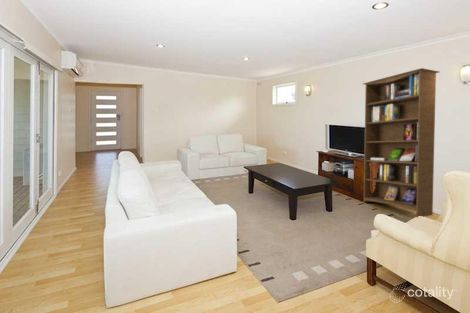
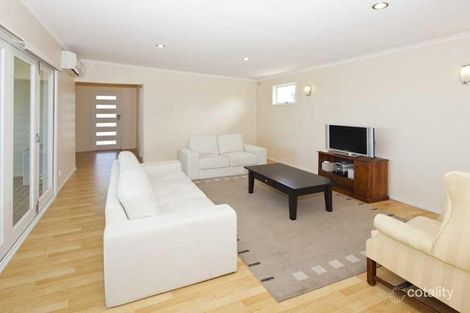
- bookcase [362,67,440,218]
